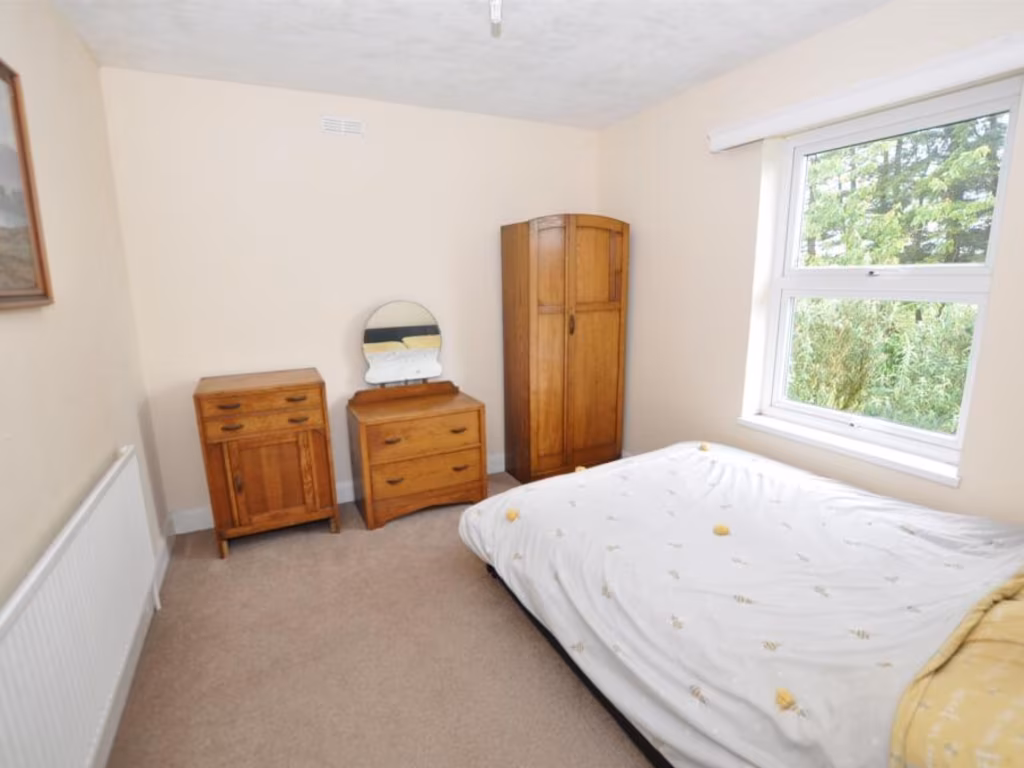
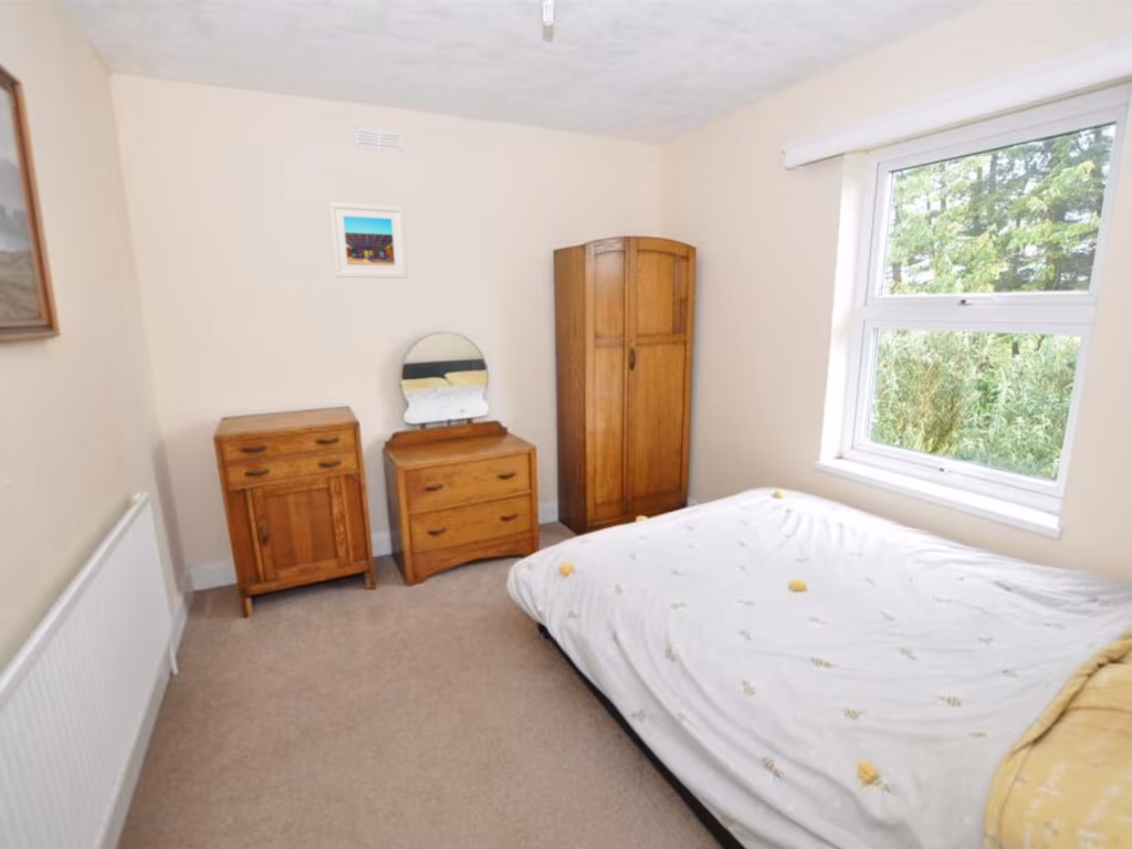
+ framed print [327,201,409,279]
